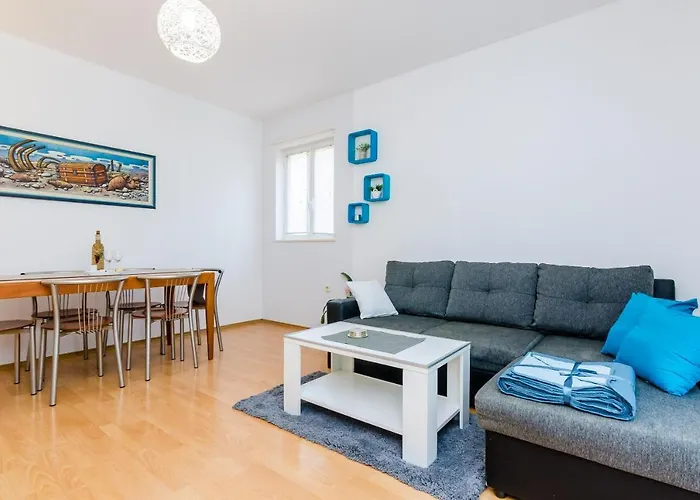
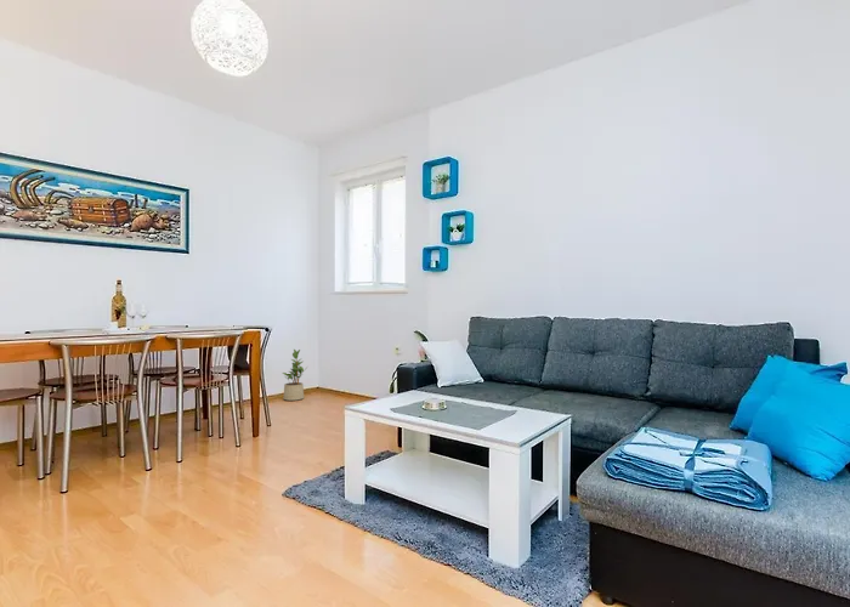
+ potted plant [282,348,308,402]
